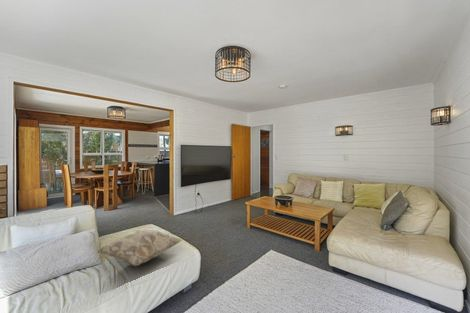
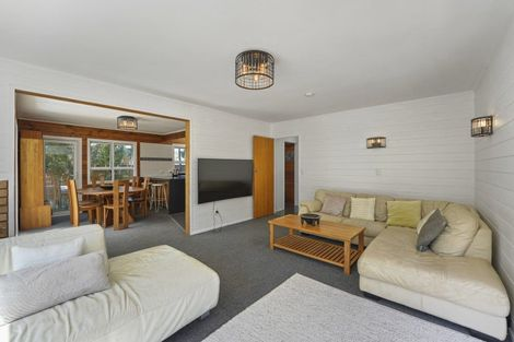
- decorative pillow [97,228,183,267]
